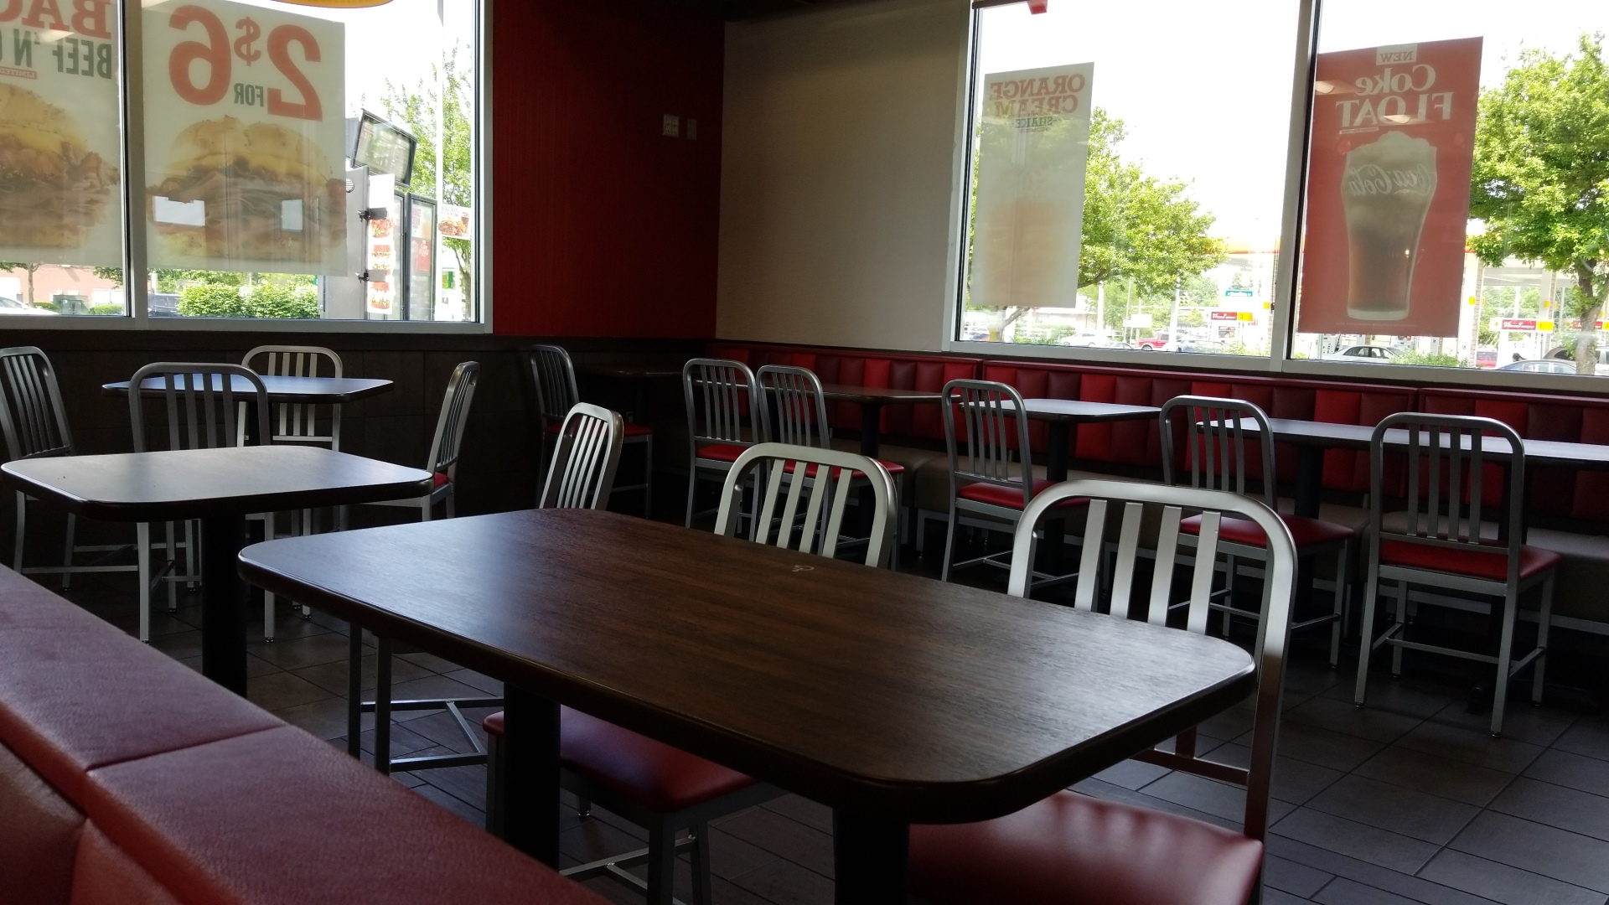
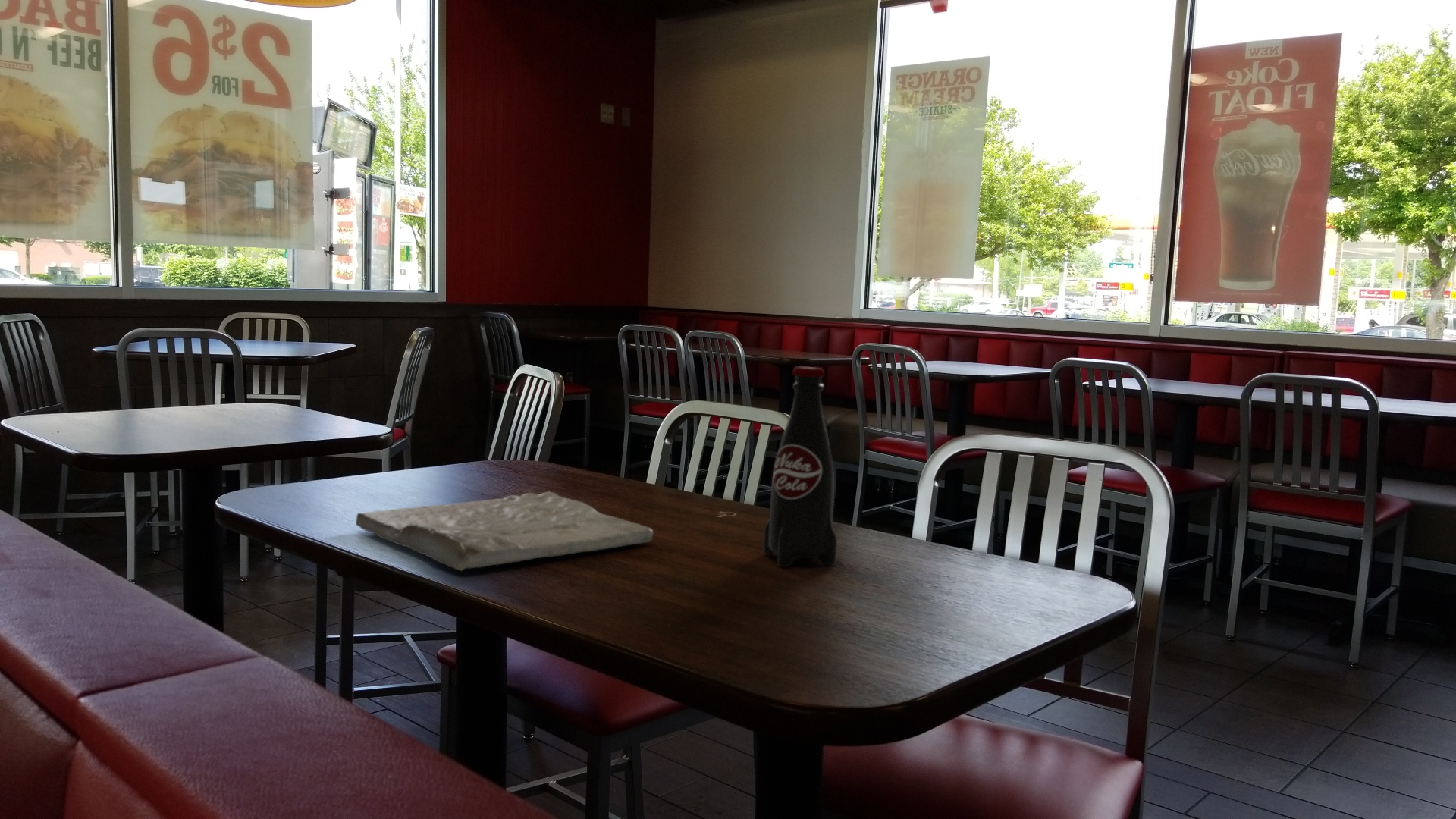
+ napkin [355,491,654,572]
+ soda bottle [763,366,838,567]
